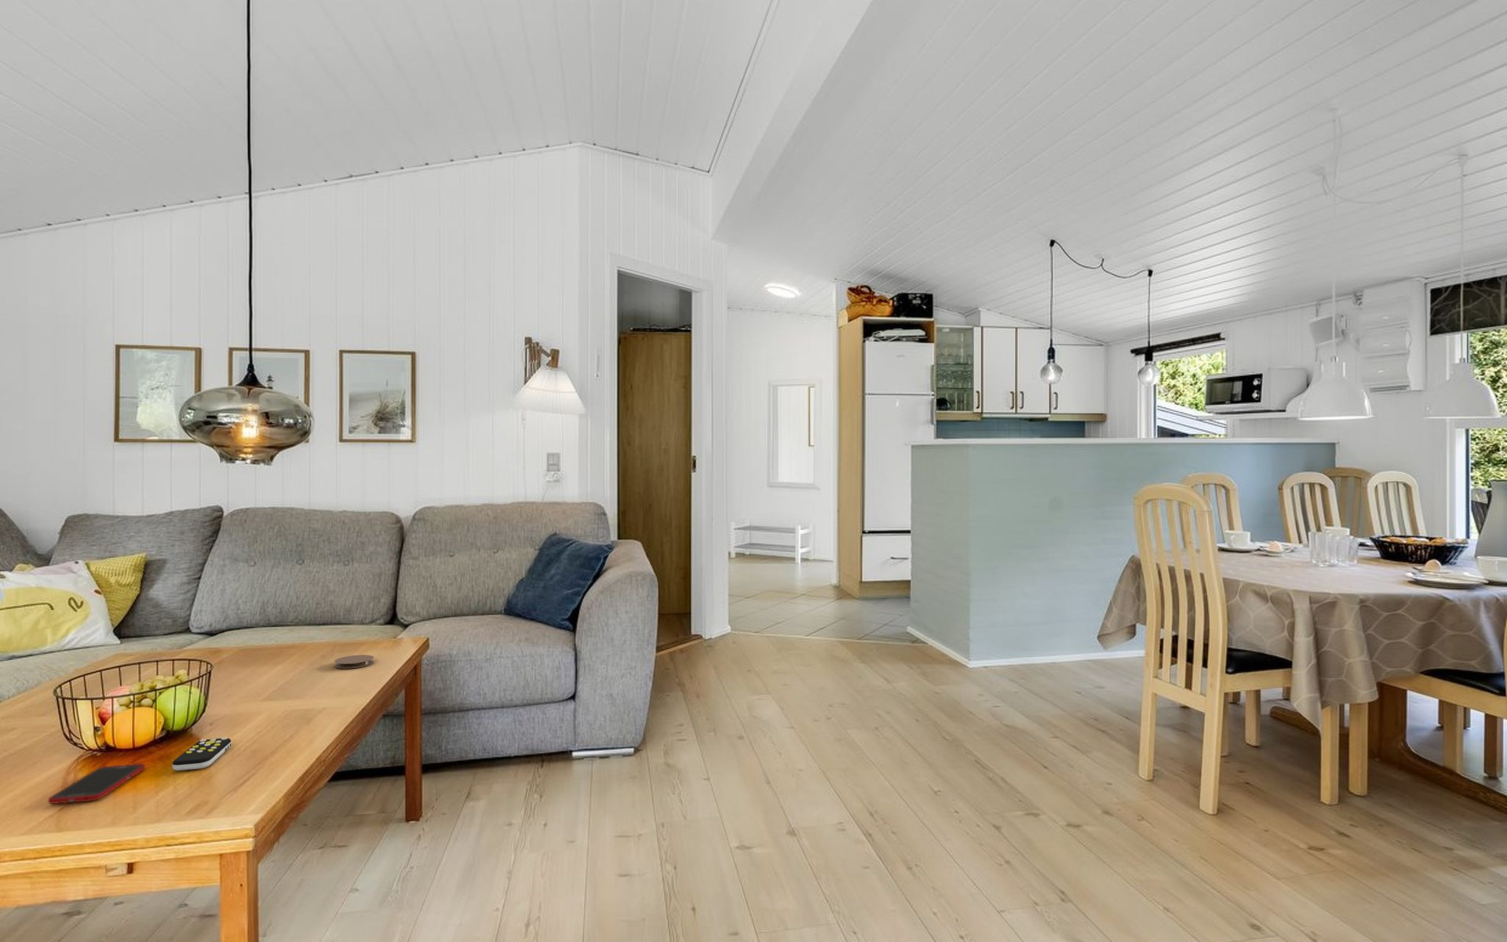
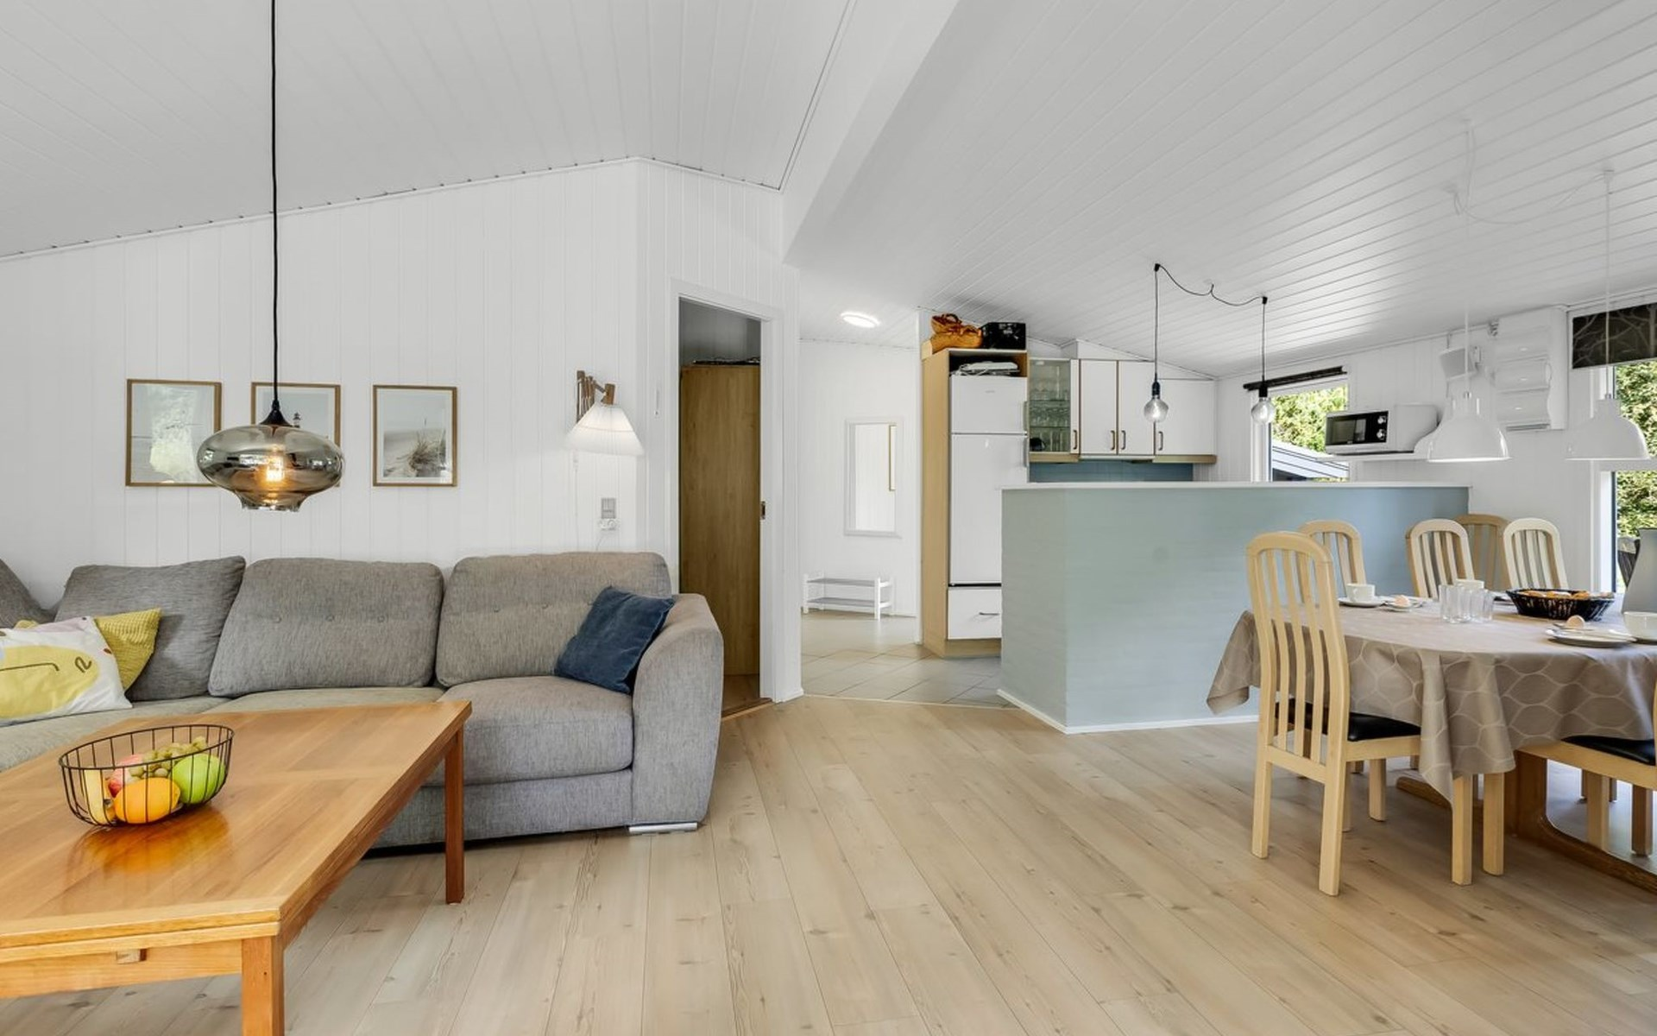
- coaster [333,654,374,670]
- remote control [171,736,231,772]
- cell phone [47,763,146,804]
